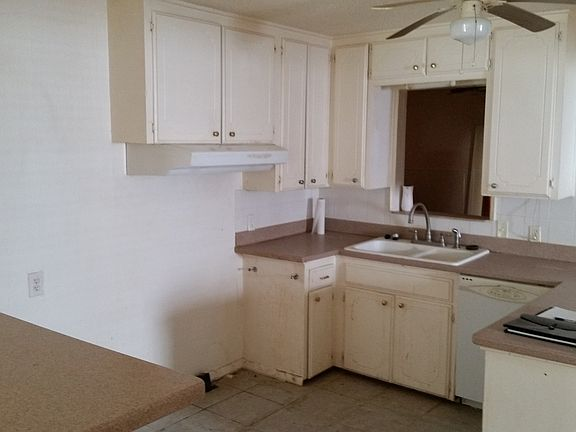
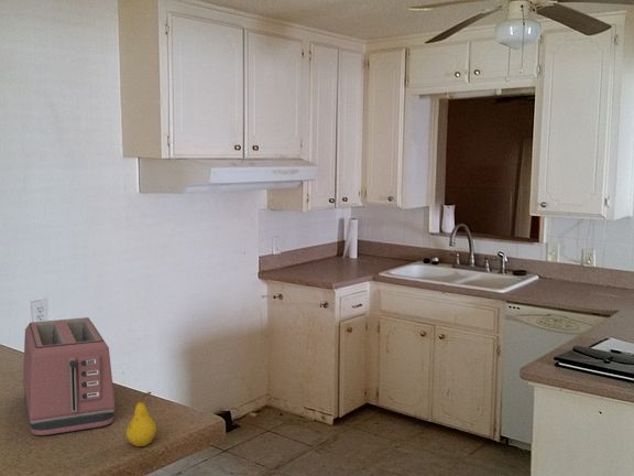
+ fruit [125,391,157,447]
+ toaster [22,316,116,436]
